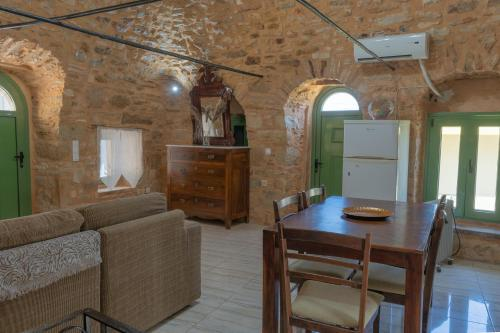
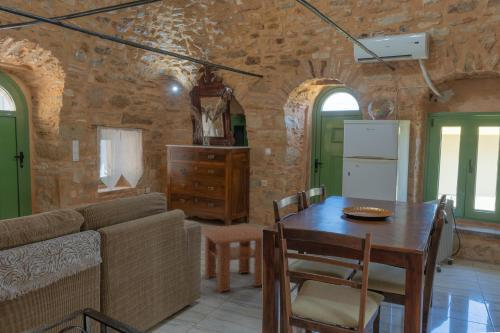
+ coffee table [200,223,263,294]
